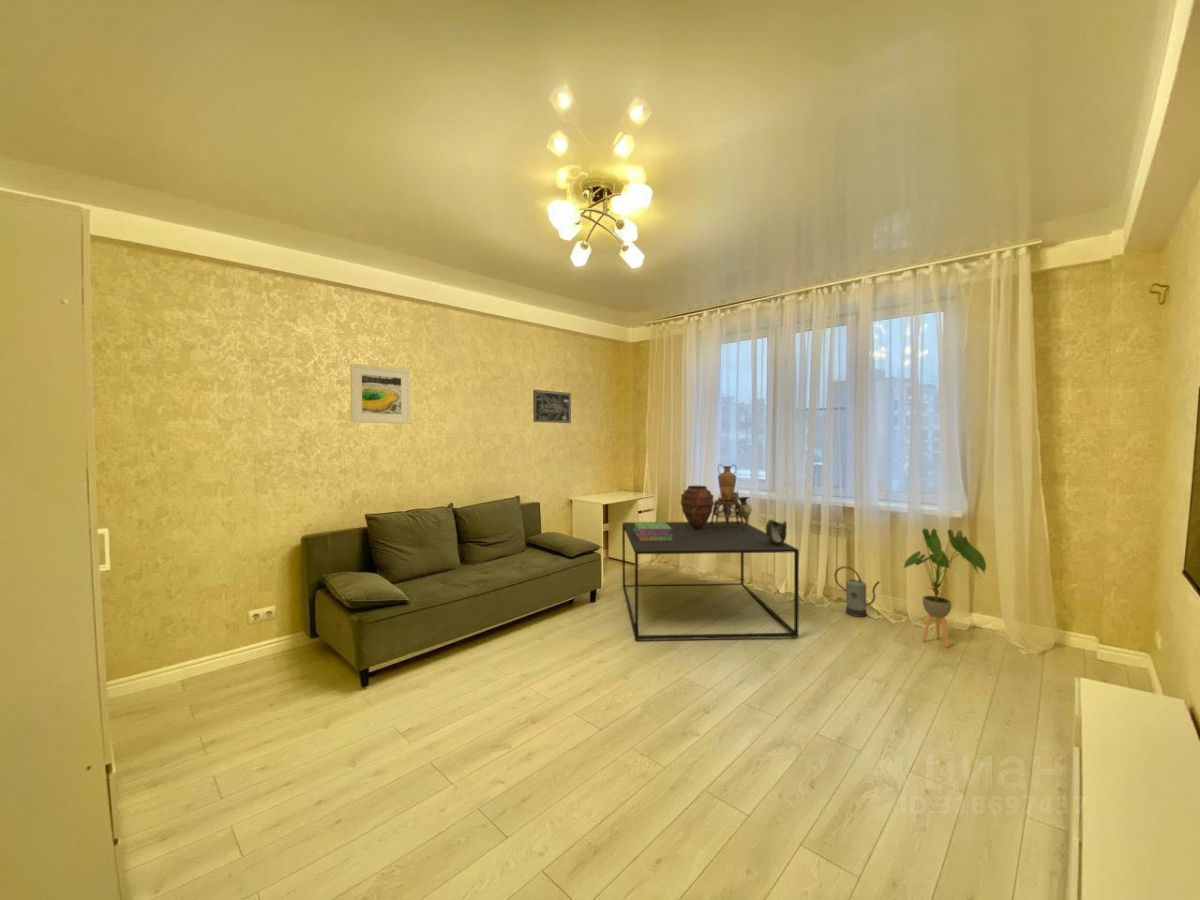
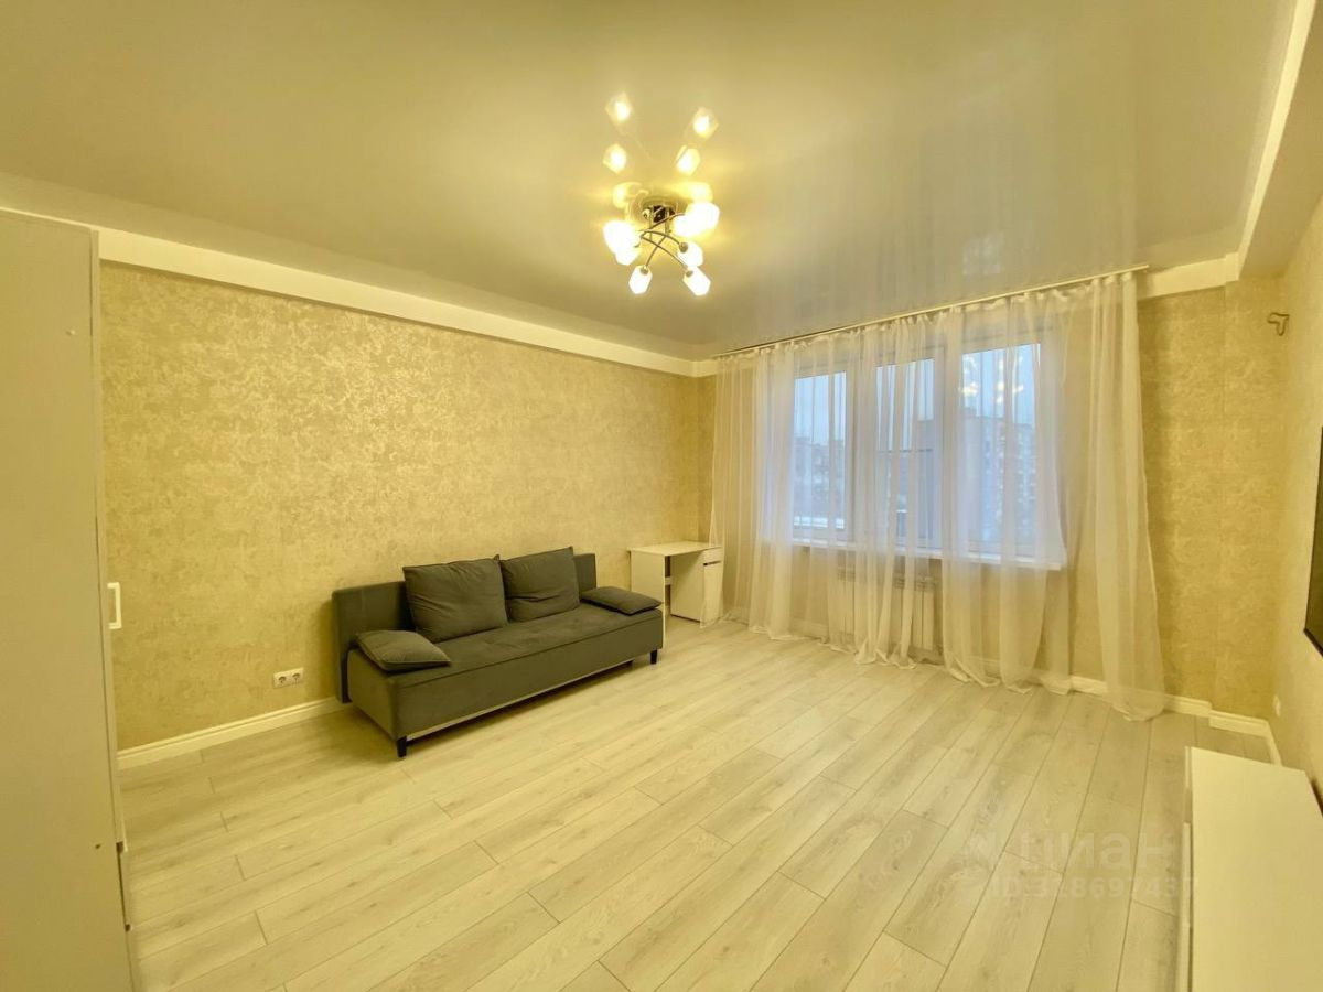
- decorative bowl [765,519,788,544]
- house plant [901,528,987,648]
- watering can [833,565,881,618]
- coffee table [621,520,800,641]
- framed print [349,363,412,425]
- wall art [532,389,572,424]
- decorative vase [679,464,753,530]
- stack of books [633,521,673,541]
